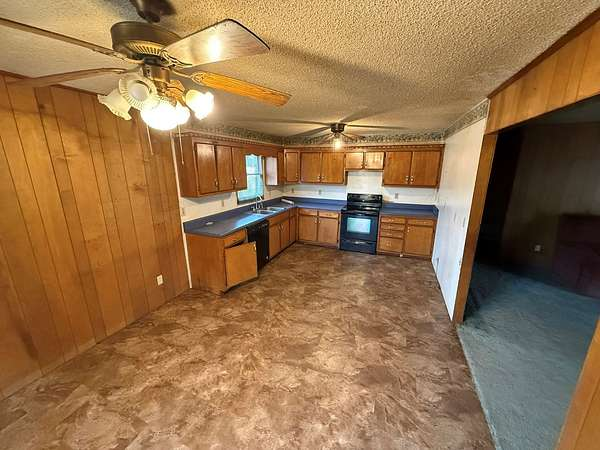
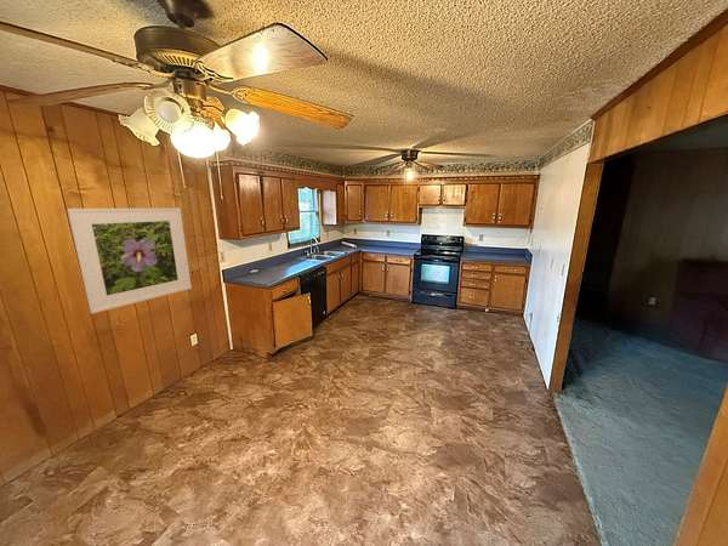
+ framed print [66,207,193,314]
